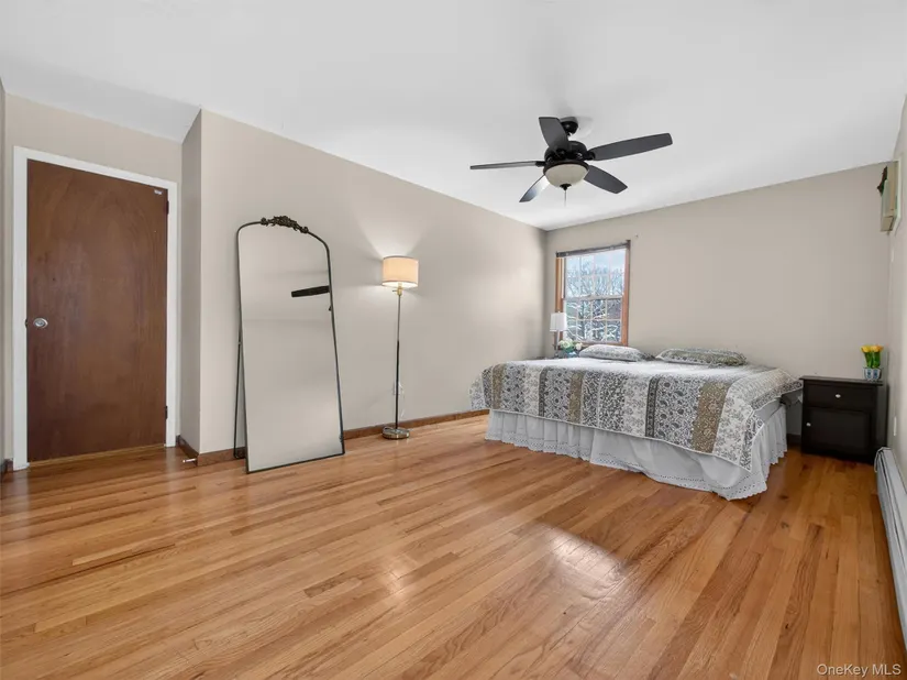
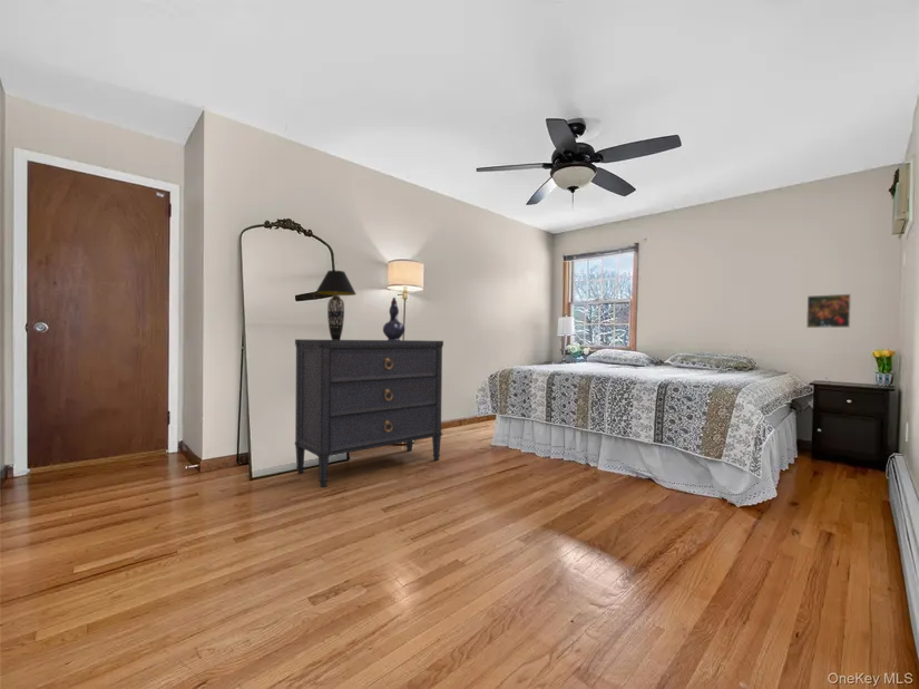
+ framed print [805,293,852,329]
+ dresser [294,338,444,488]
+ table lamp [314,270,358,340]
+ decorative vase [382,297,405,340]
